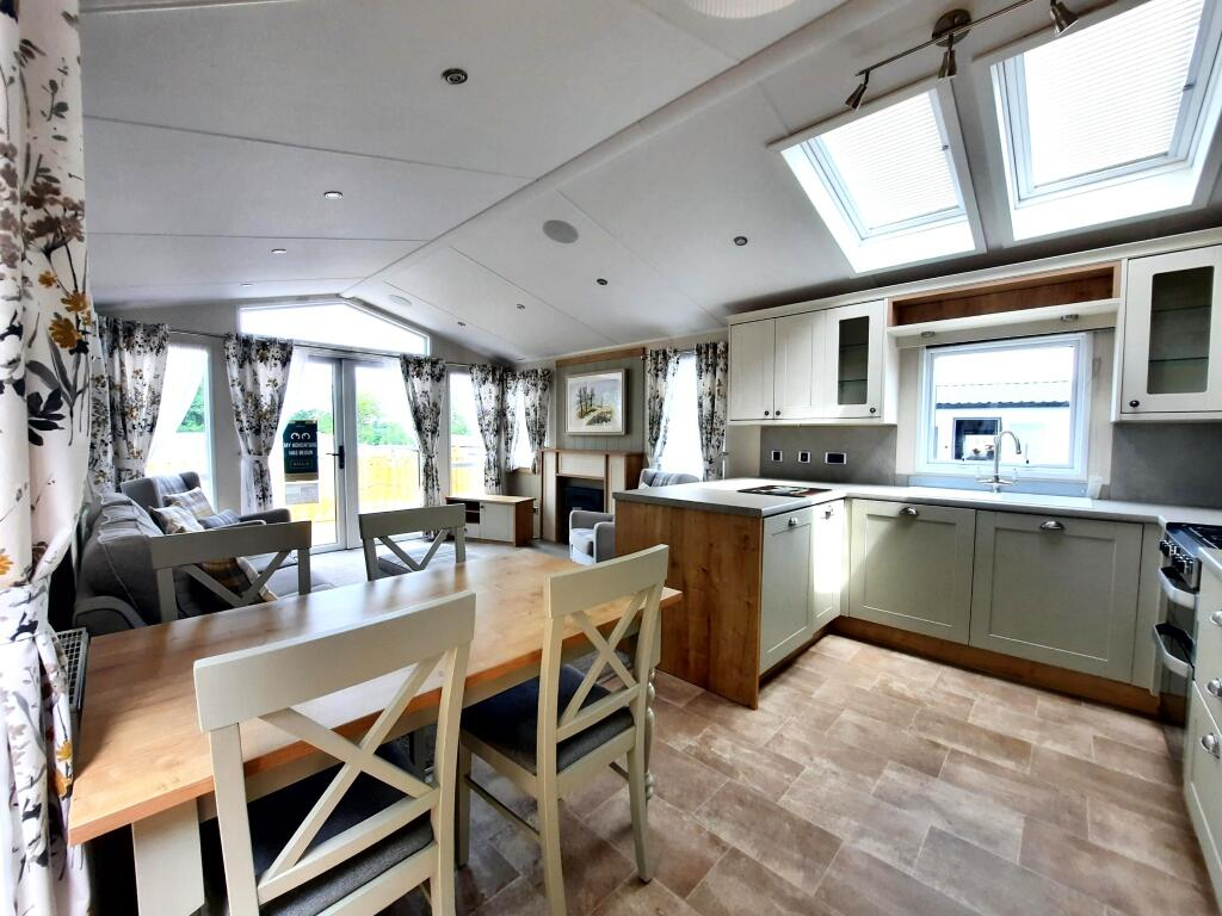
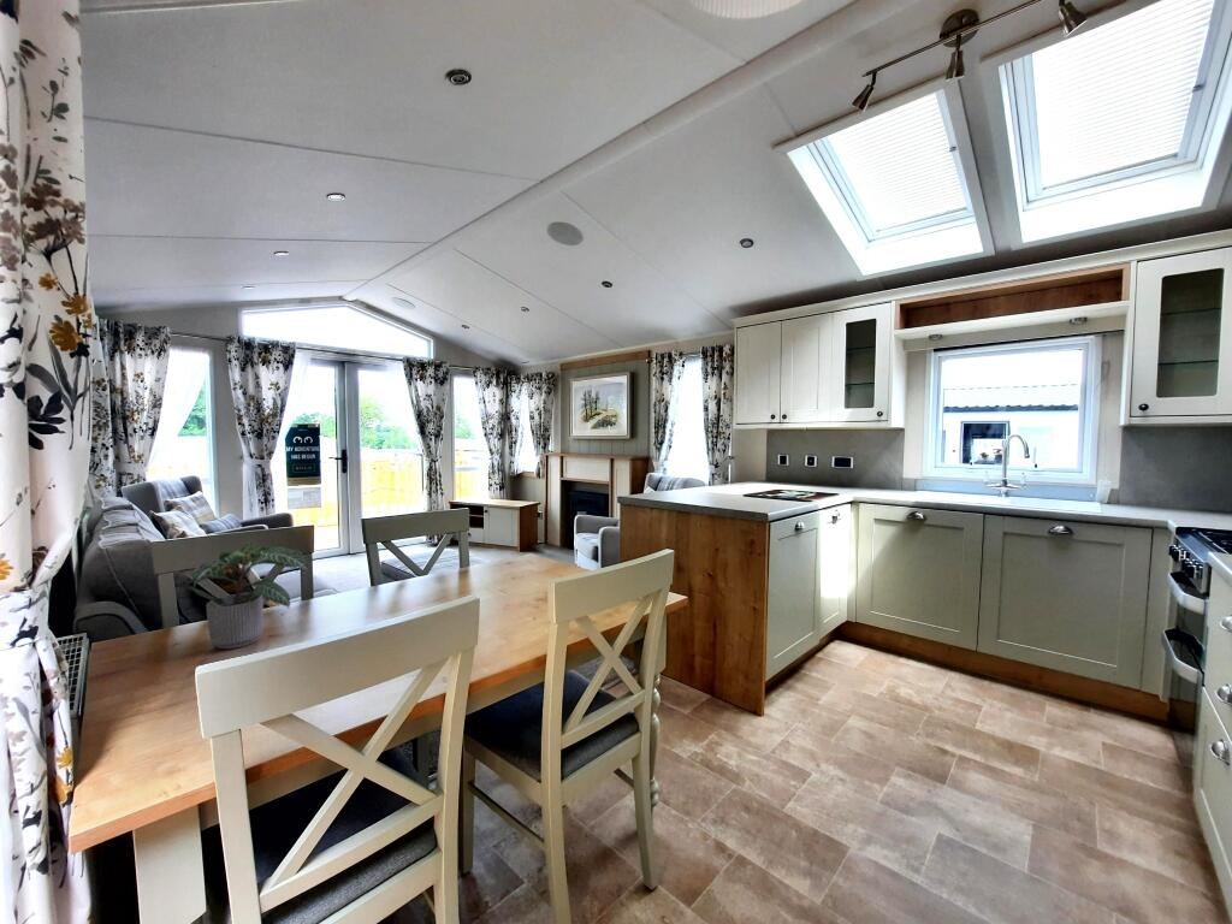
+ potted plant [183,540,308,650]
